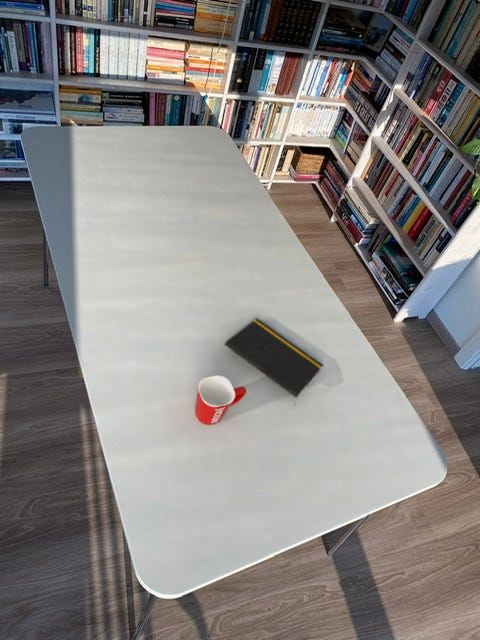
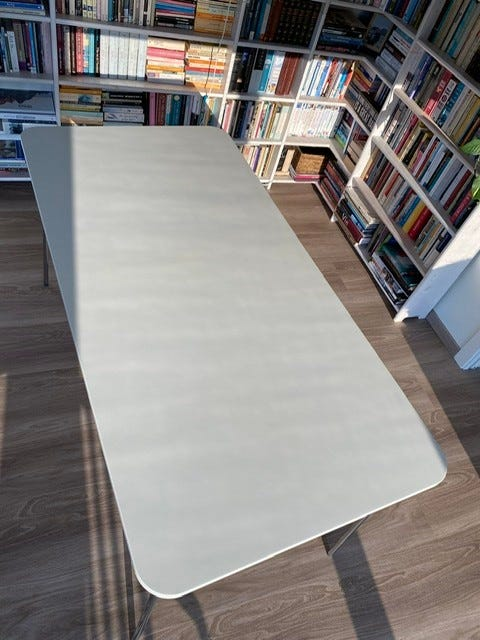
- notepad [223,317,324,407]
- mug [194,375,247,426]
